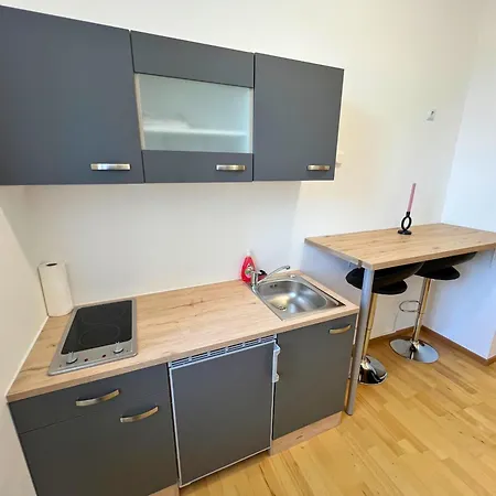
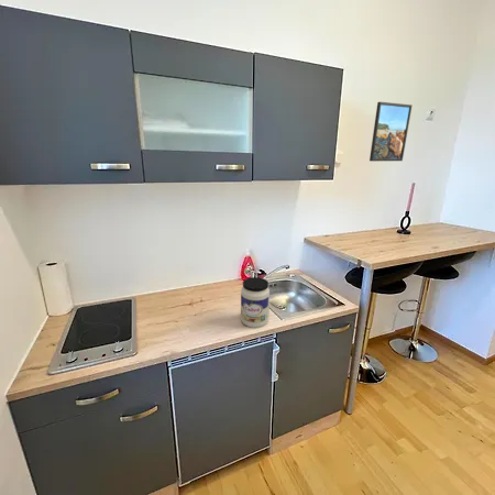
+ jar [240,276,271,329]
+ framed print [369,101,414,163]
